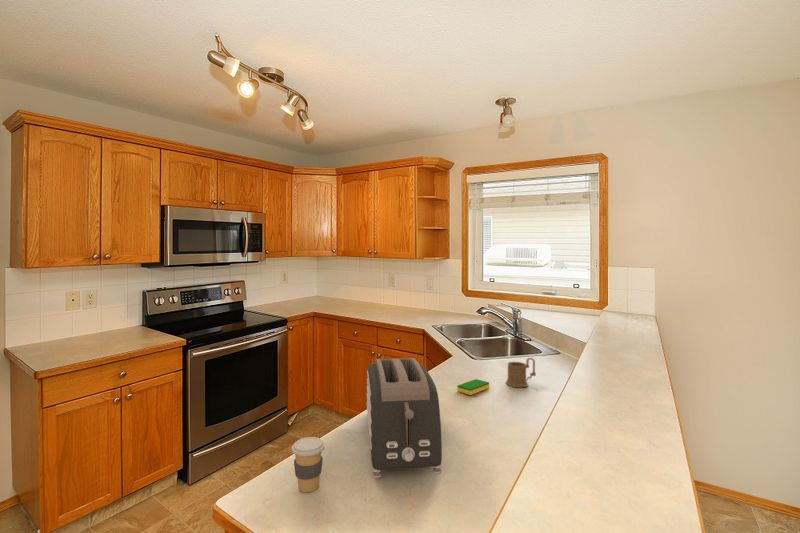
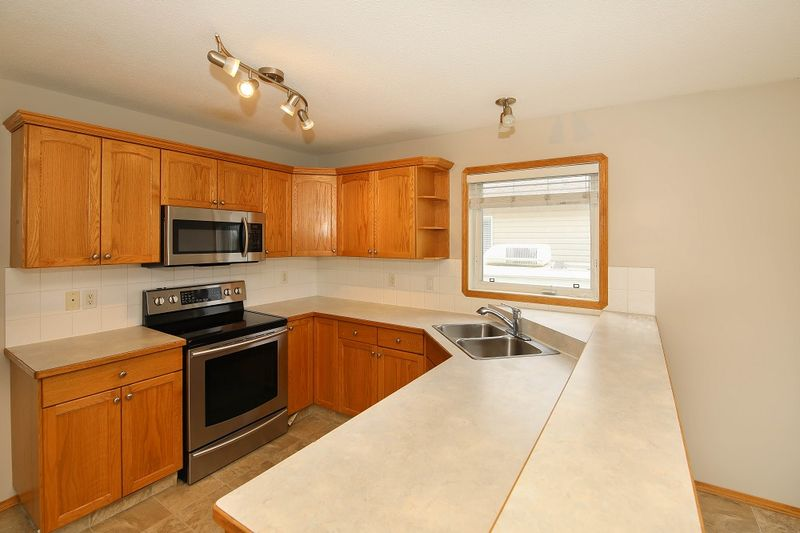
- mug [505,357,537,388]
- coffee cup [291,436,326,493]
- toaster [366,357,443,479]
- dish sponge [456,378,490,396]
